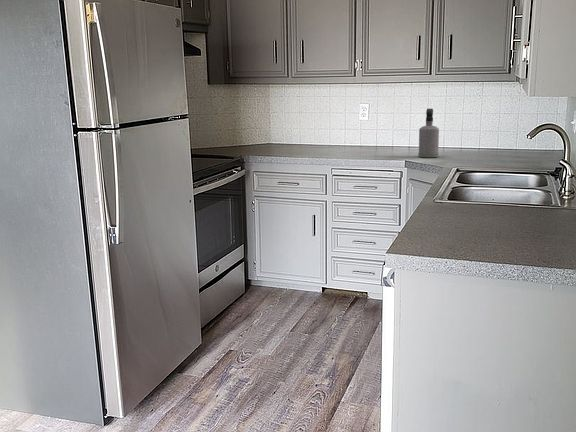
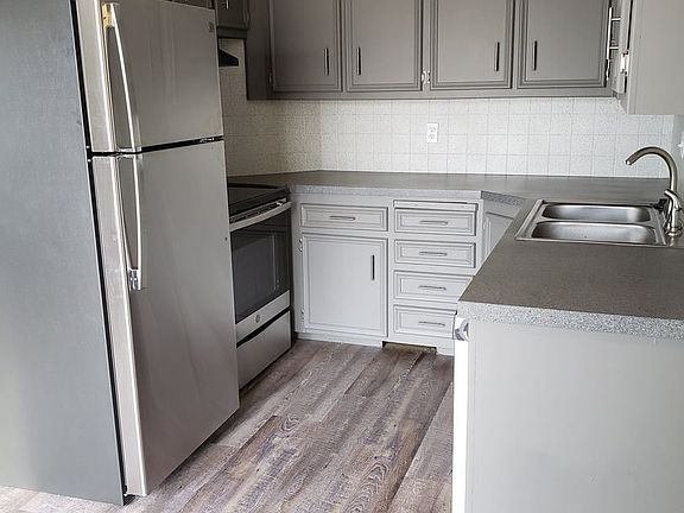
- spray bottle [417,108,440,158]
